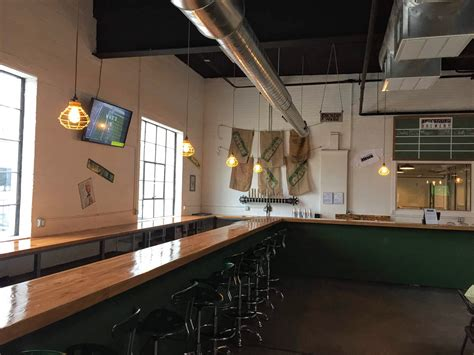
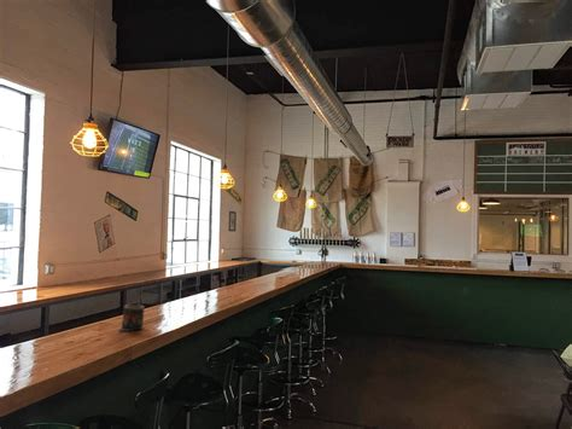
+ candle [117,302,146,332]
